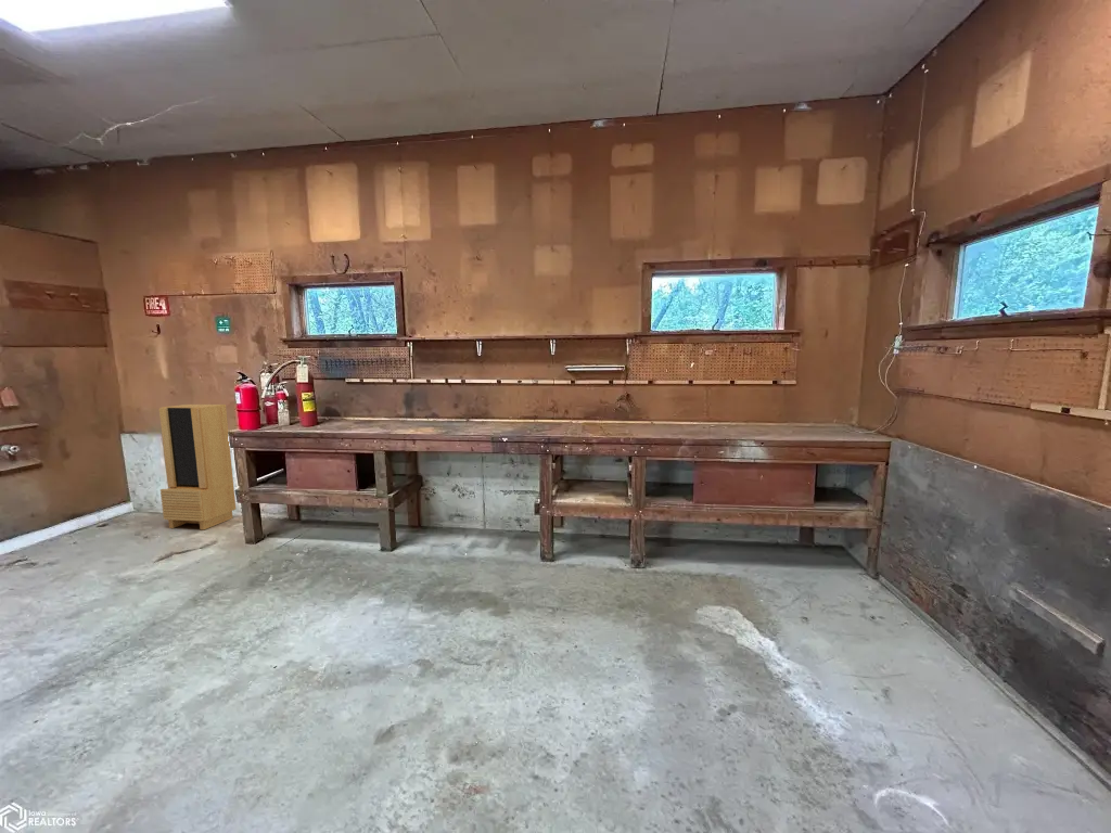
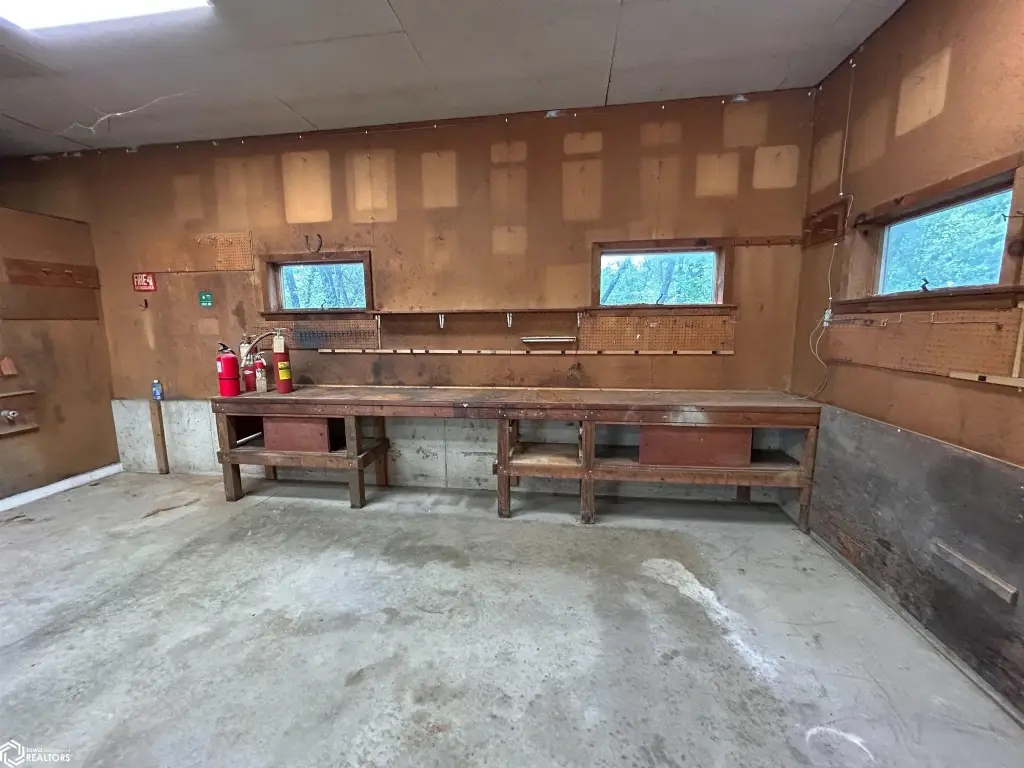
- storage cabinet [158,403,237,530]
